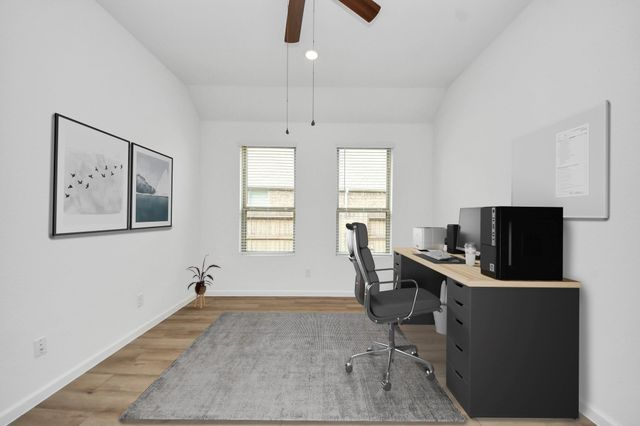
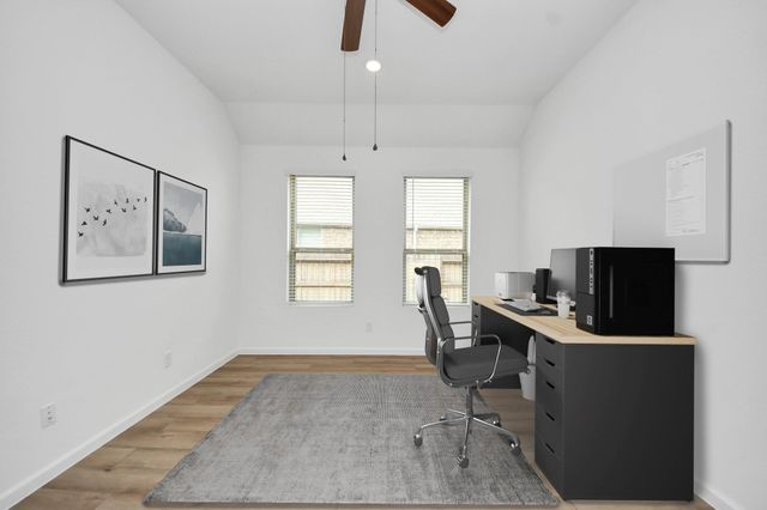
- house plant [186,254,222,309]
